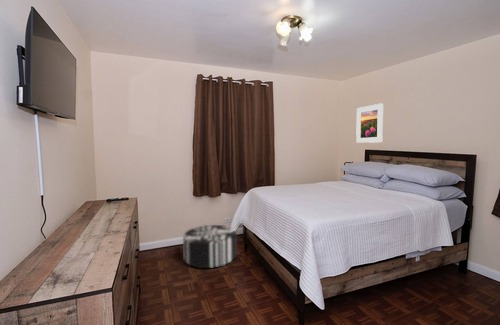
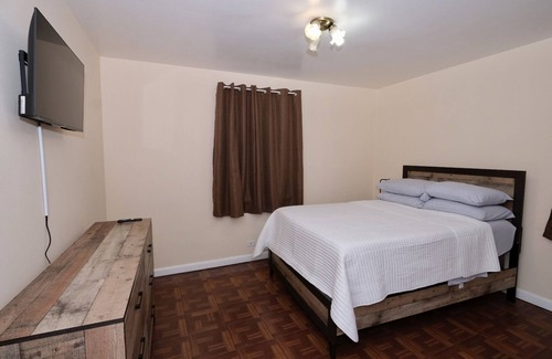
- pouf [182,224,238,269]
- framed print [355,102,384,144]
